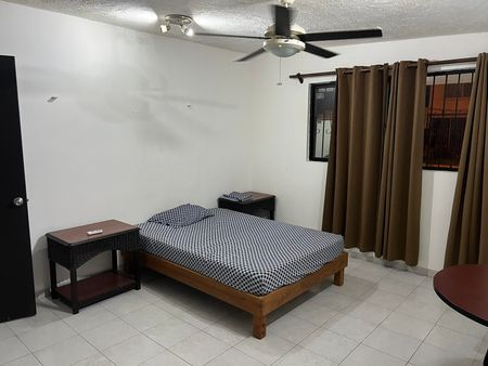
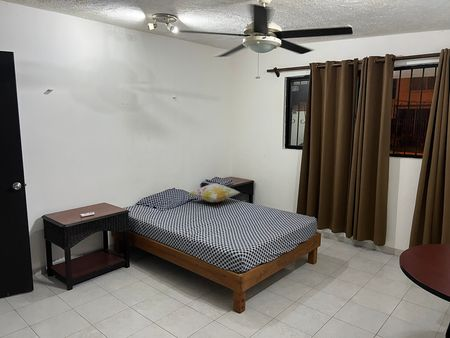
+ decorative pillow [188,182,241,204]
